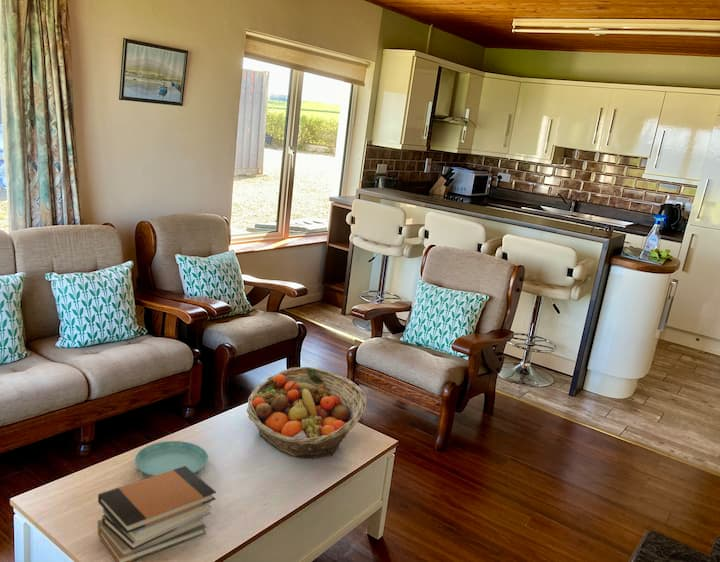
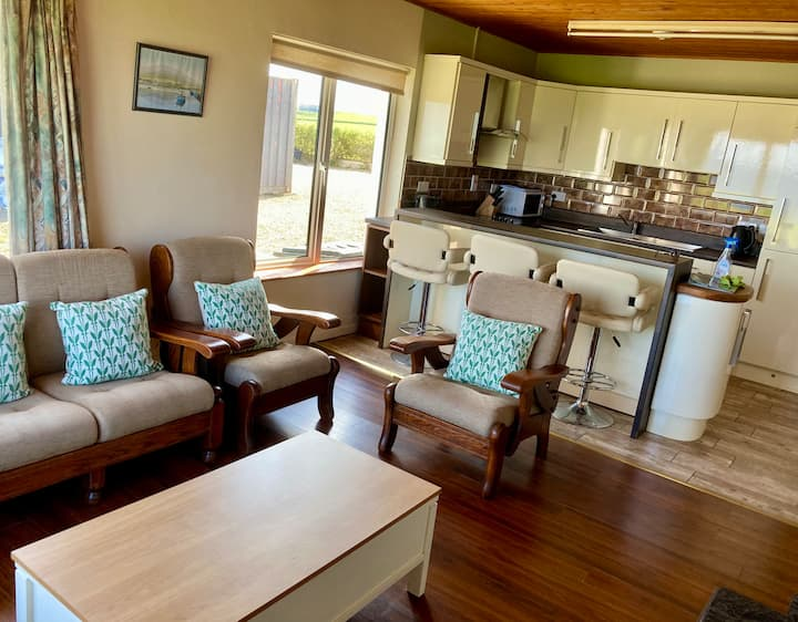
- fruit basket [246,366,368,459]
- book stack [97,466,217,562]
- saucer [134,440,209,478]
